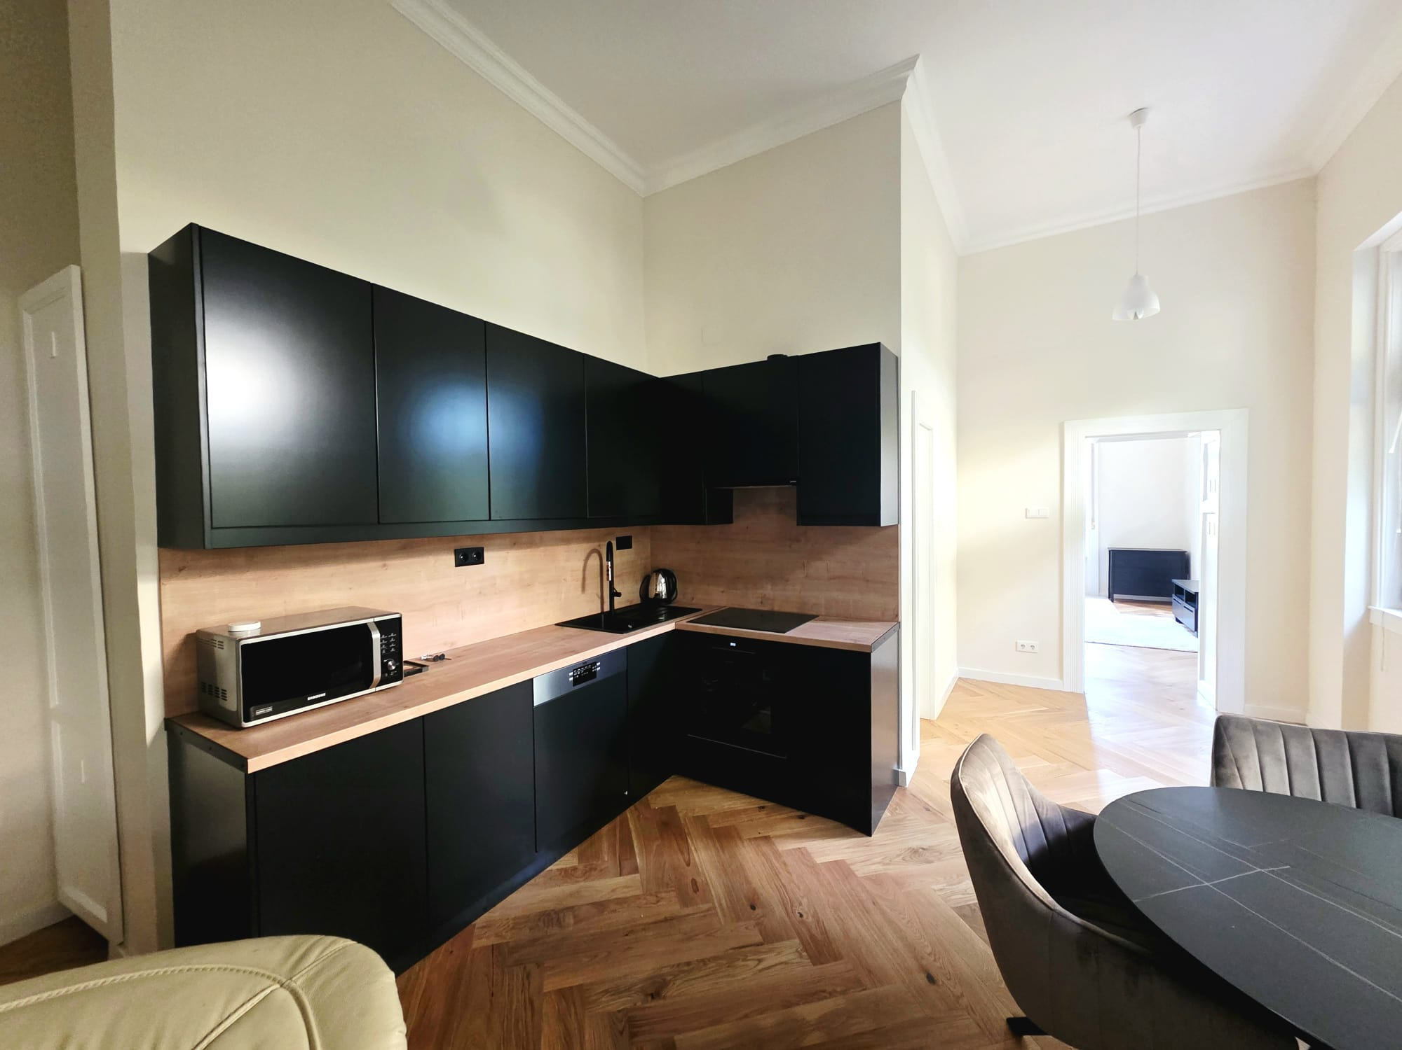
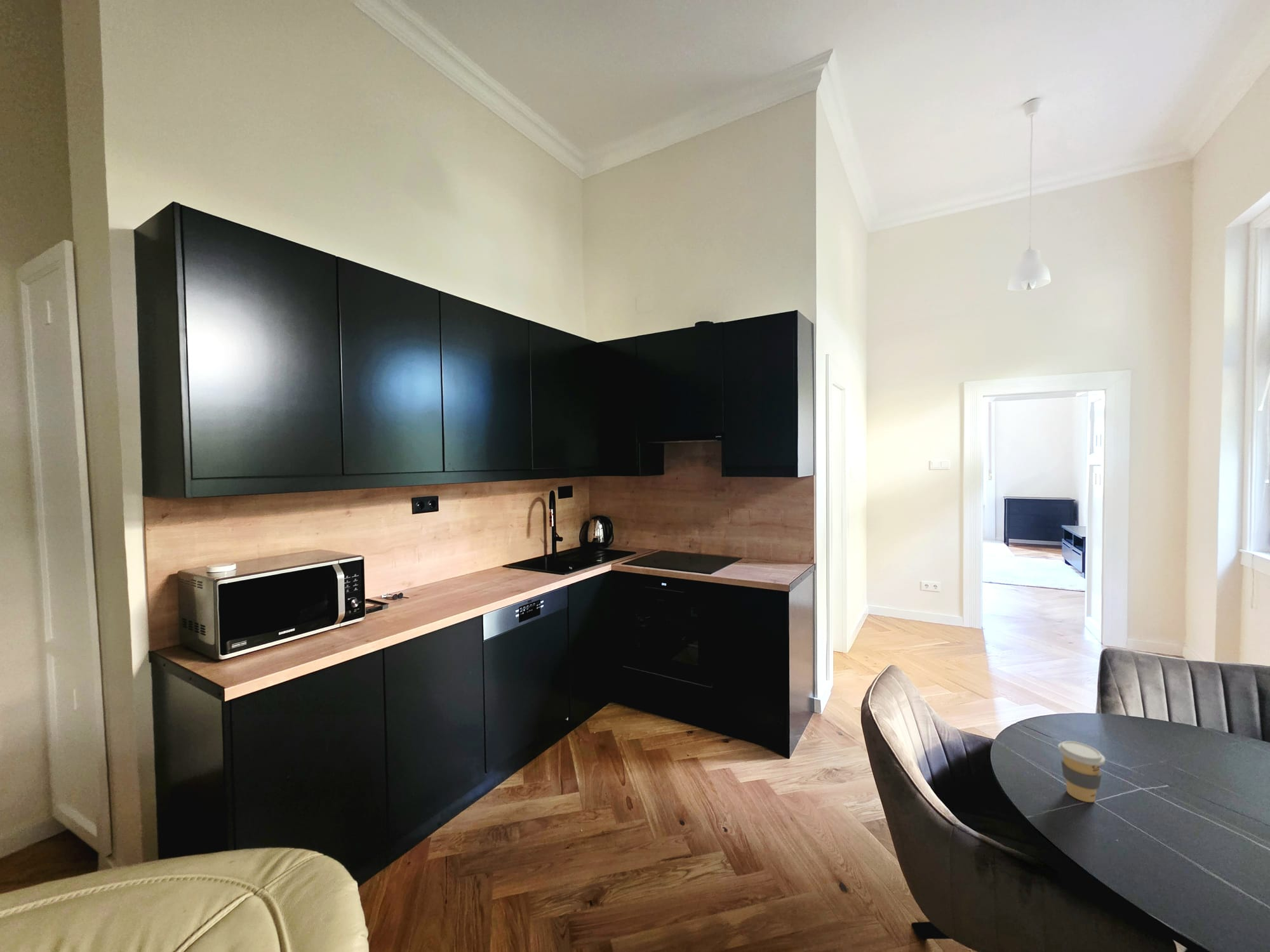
+ coffee cup [1057,740,1106,803]
